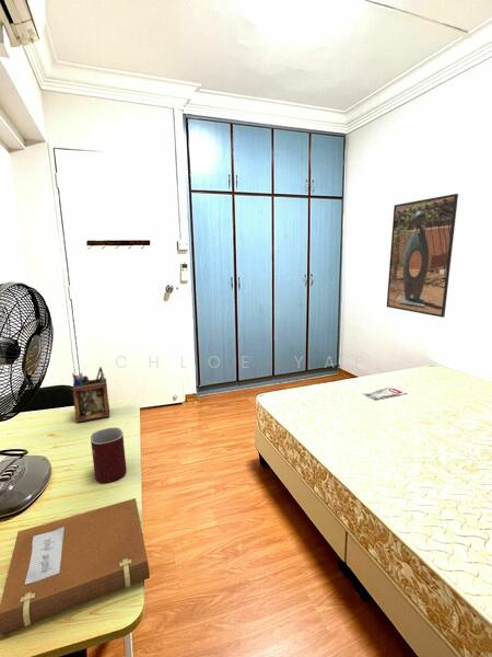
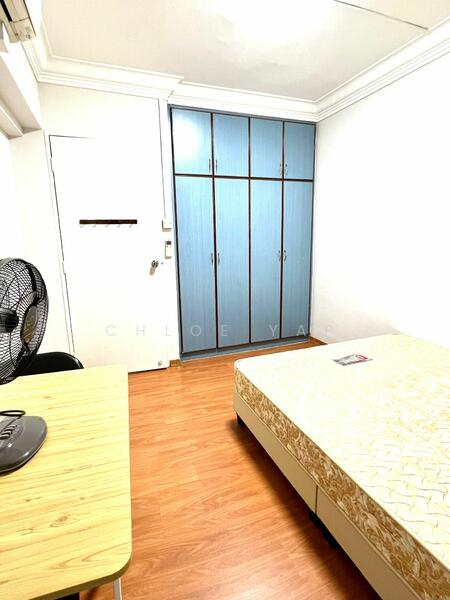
- desk organizer [71,366,110,424]
- notebook [0,497,151,636]
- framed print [386,193,459,319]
- mug [90,426,128,484]
